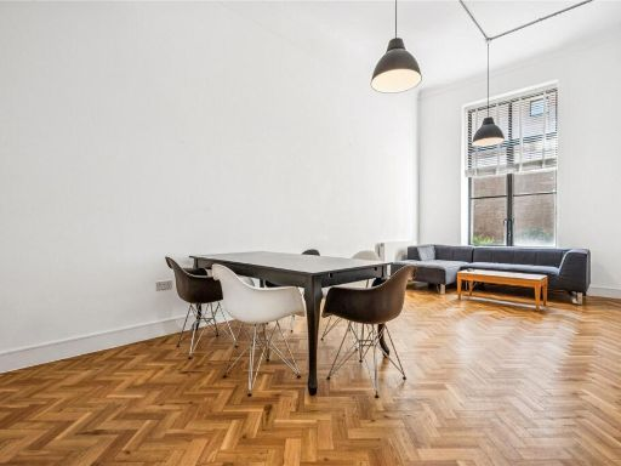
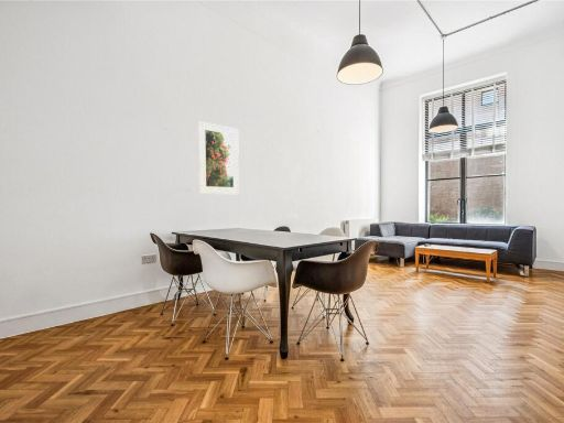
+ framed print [197,120,240,195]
